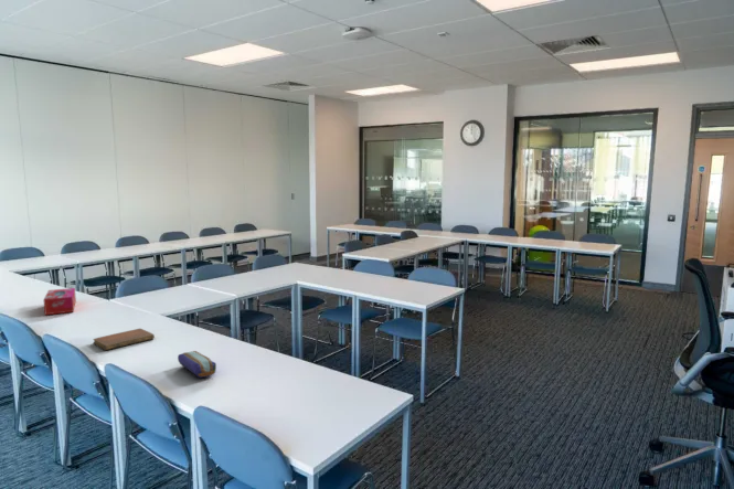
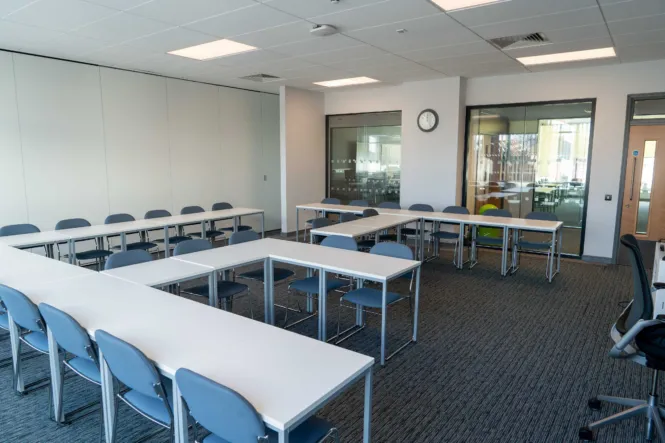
- pencil case [177,350,217,379]
- tissue box [42,287,77,316]
- notebook [92,328,156,351]
